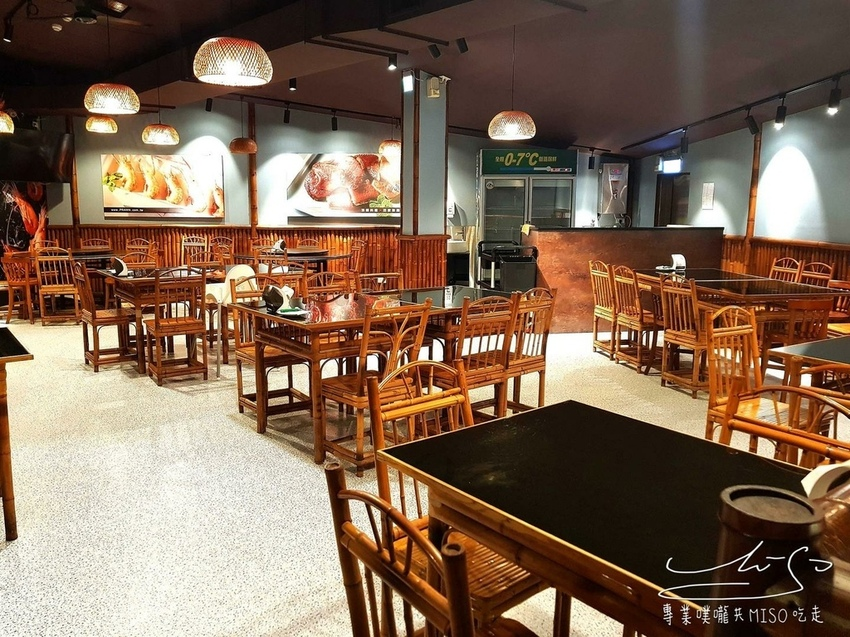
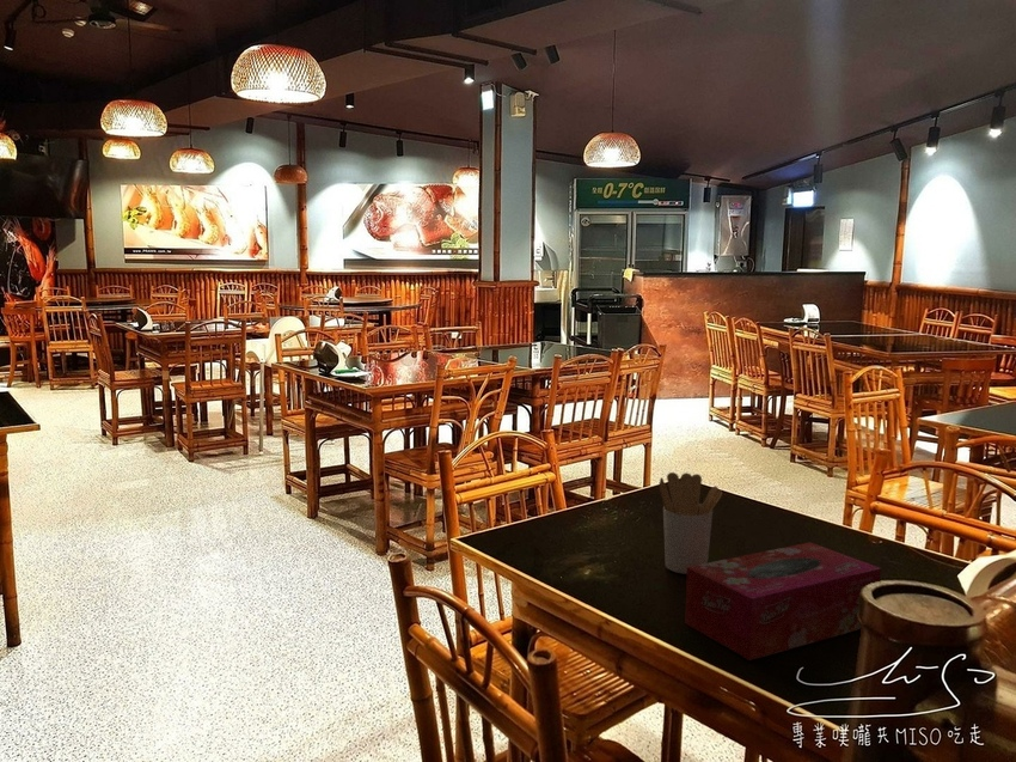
+ tissue box [684,541,882,662]
+ utensil holder [659,471,723,575]
